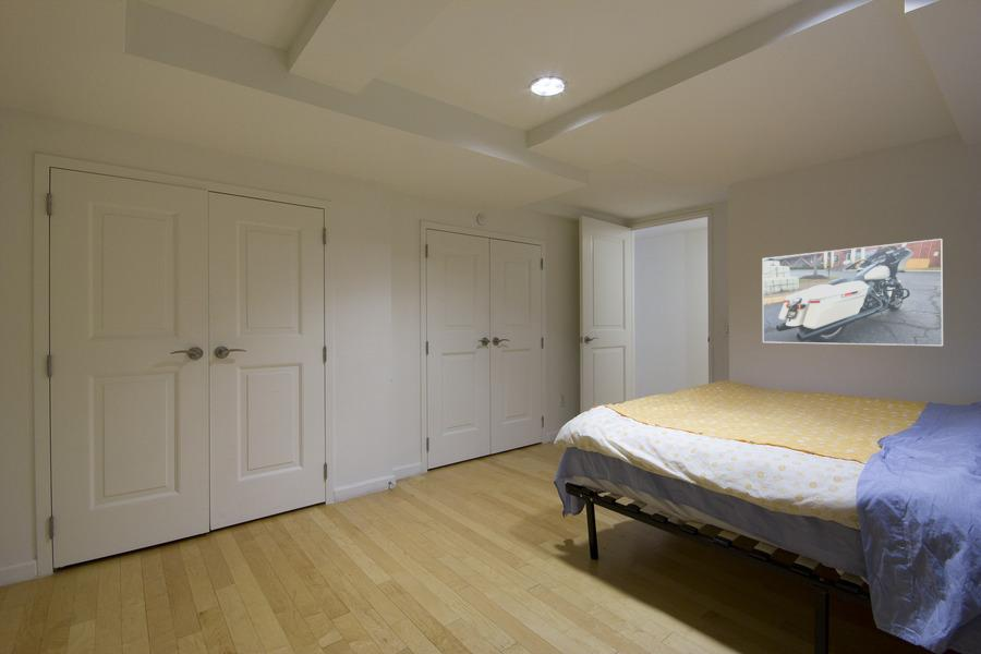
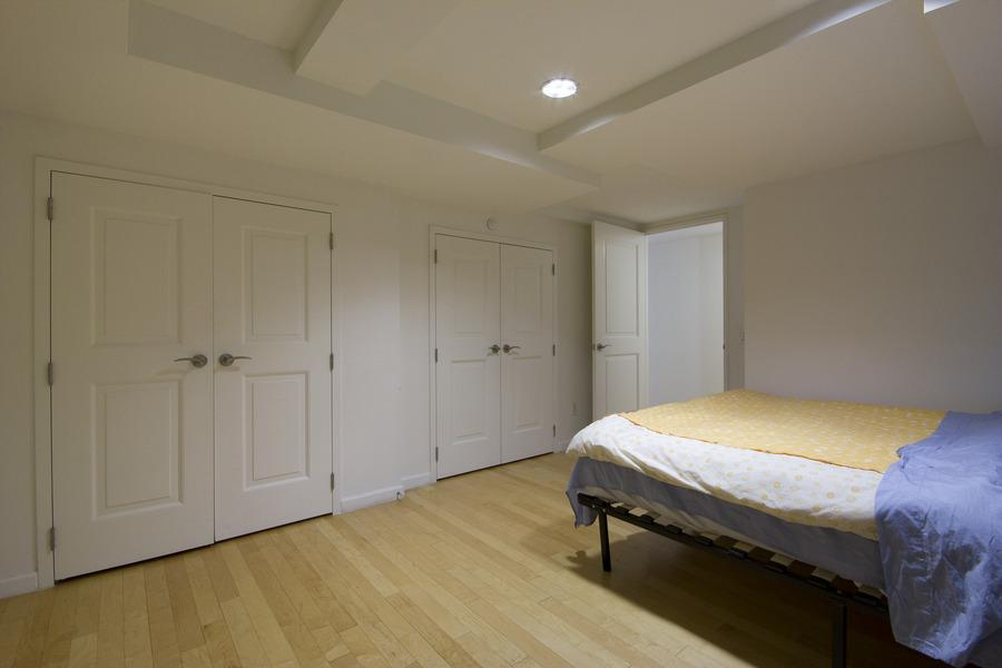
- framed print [761,238,945,347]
